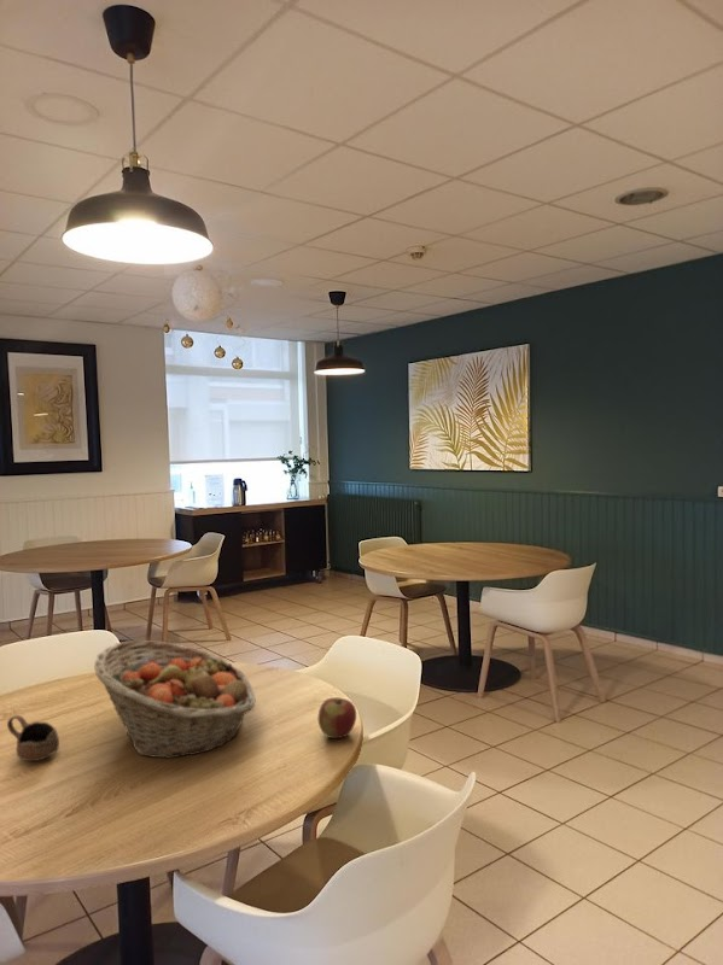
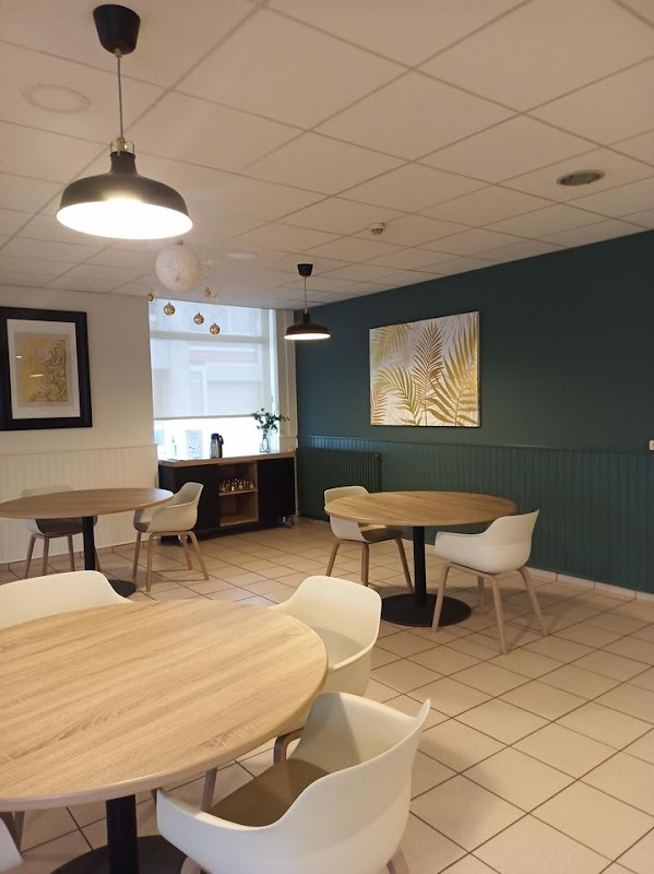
- fruit basket [93,639,257,759]
- apple [317,696,357,739]
- cup [6,714,60,762]
